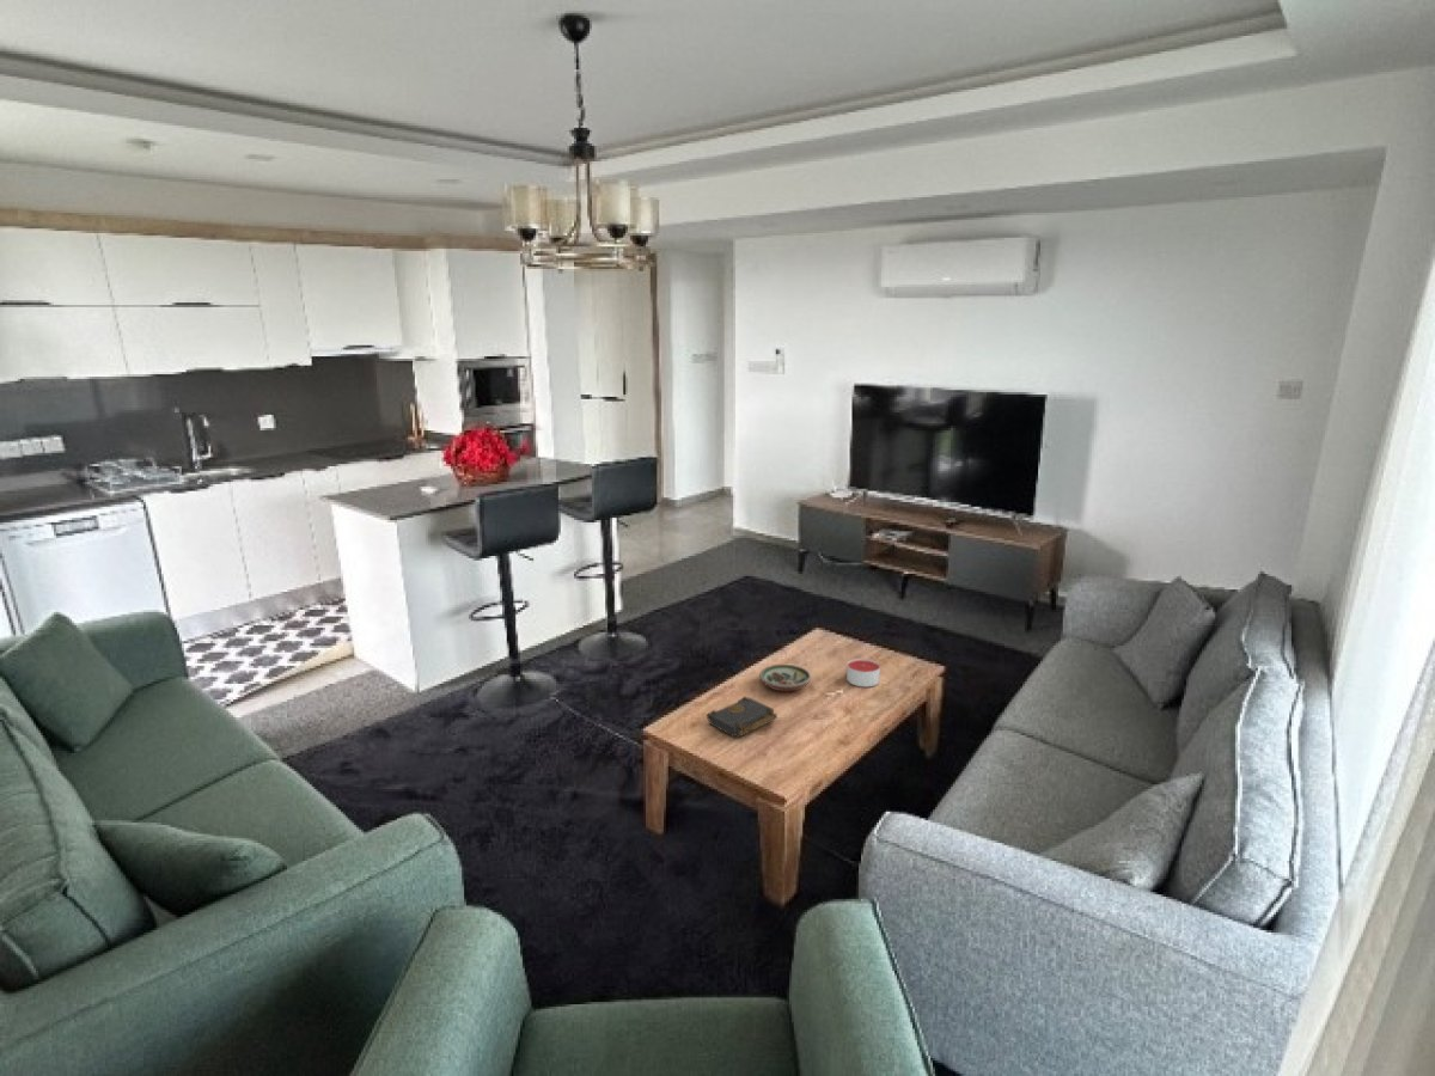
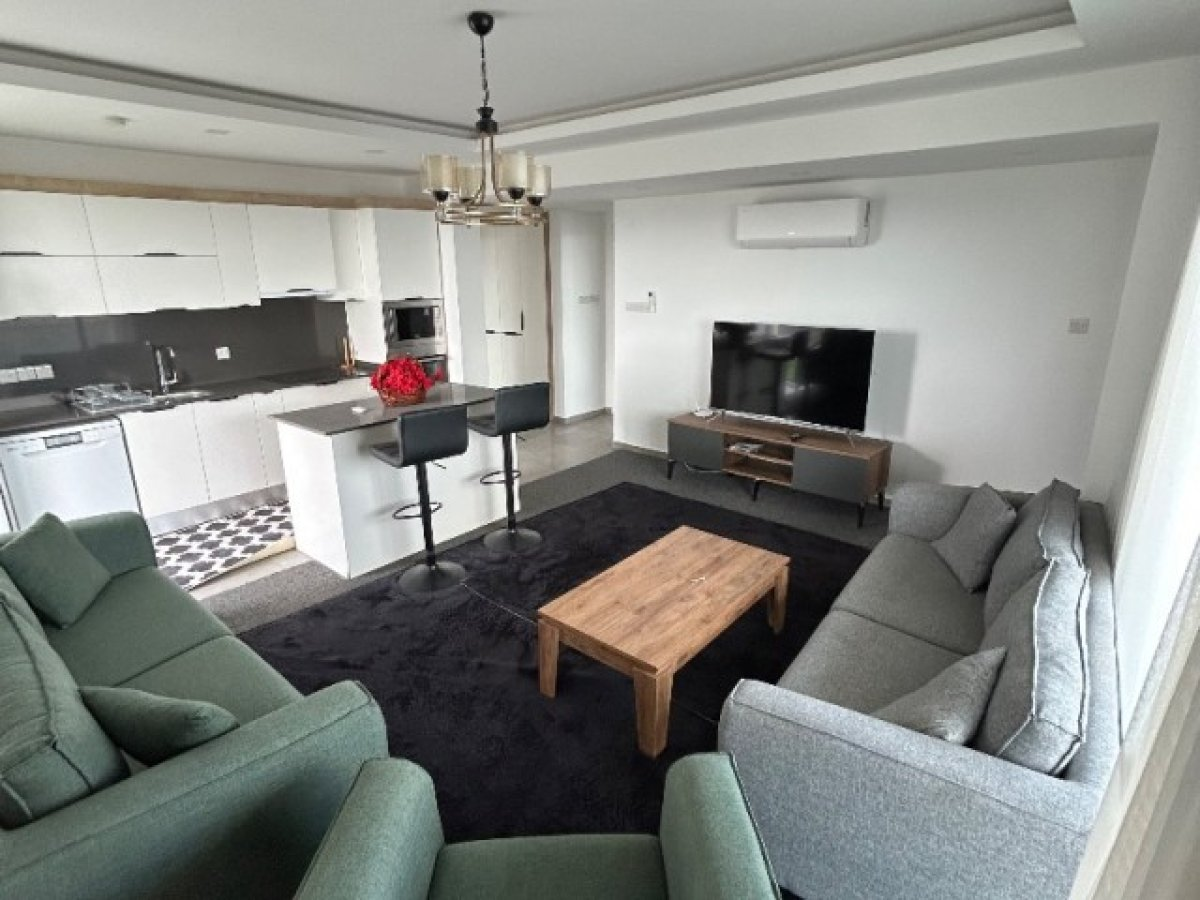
- book [706,696,778,739]
- decorative bowl [758,664,812,692]
- candle [845,658,881,687]
